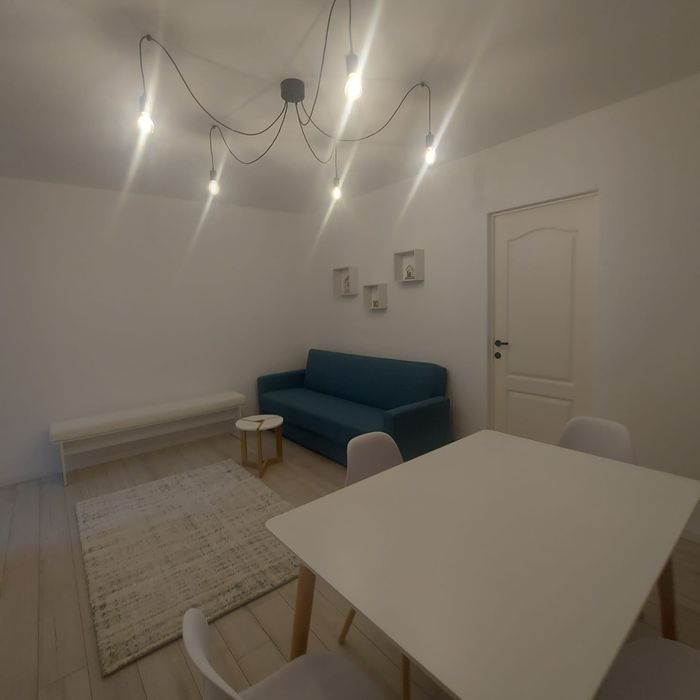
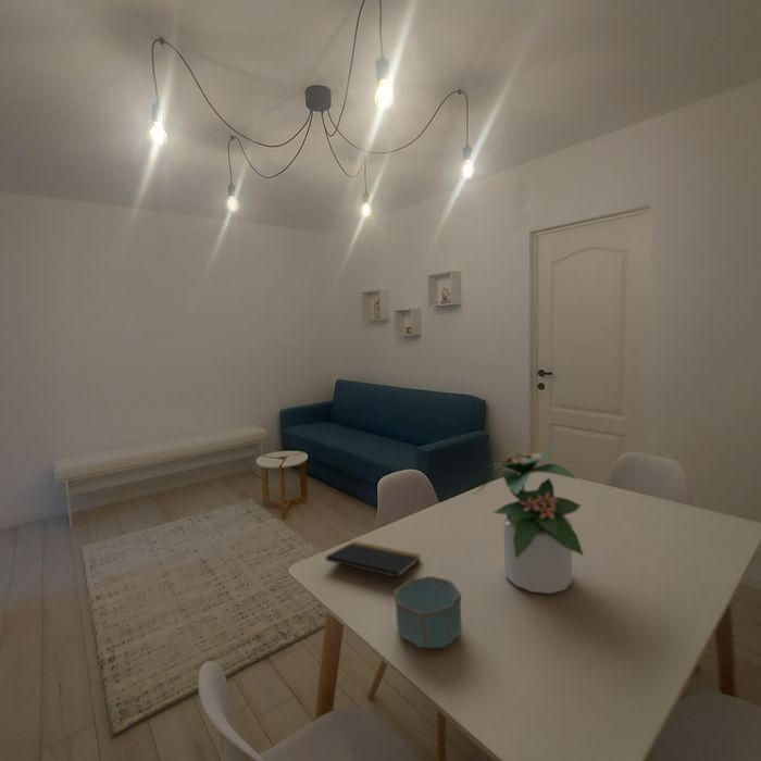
+ bowl [392,575,463,649]
+ potted plant [475,447,585,595]
+ notepad [325,540,422,581]
